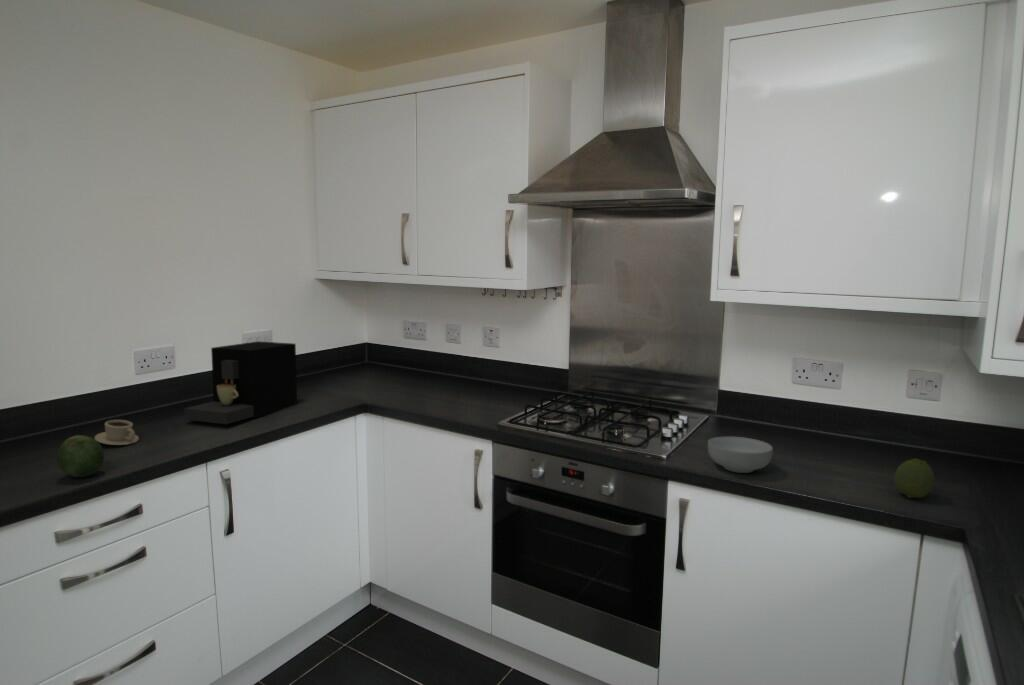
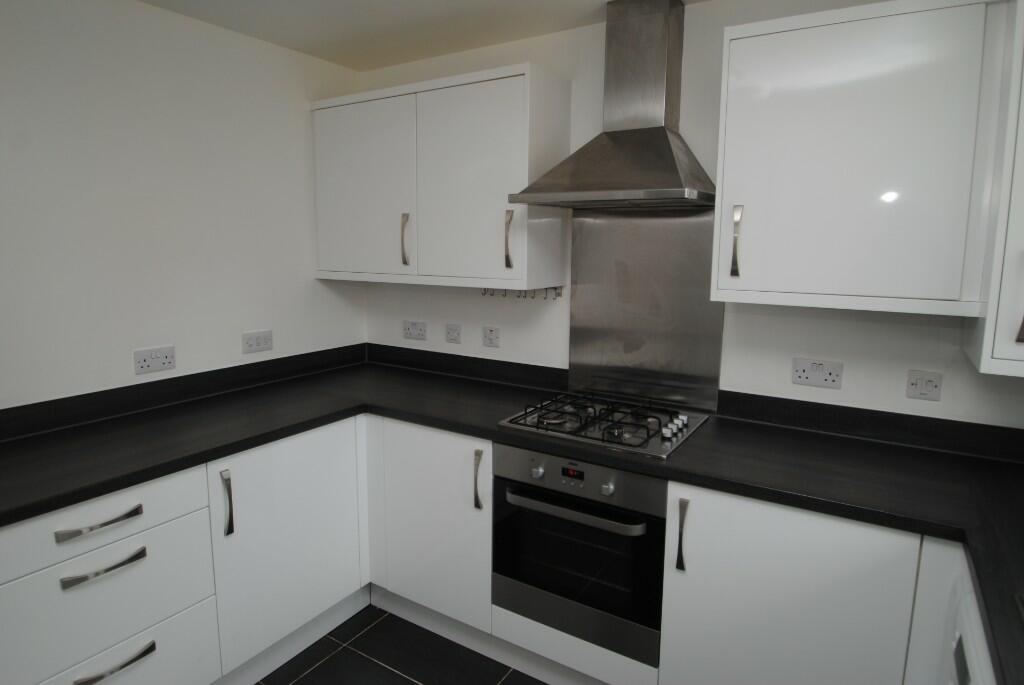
- fruit [56,434,105,478]
- cereal bowl [707,436,774,474]
- coffee maker [183,340,298,425]
- fruit [893,458,936,499]
- cup [94,419,140,446]
